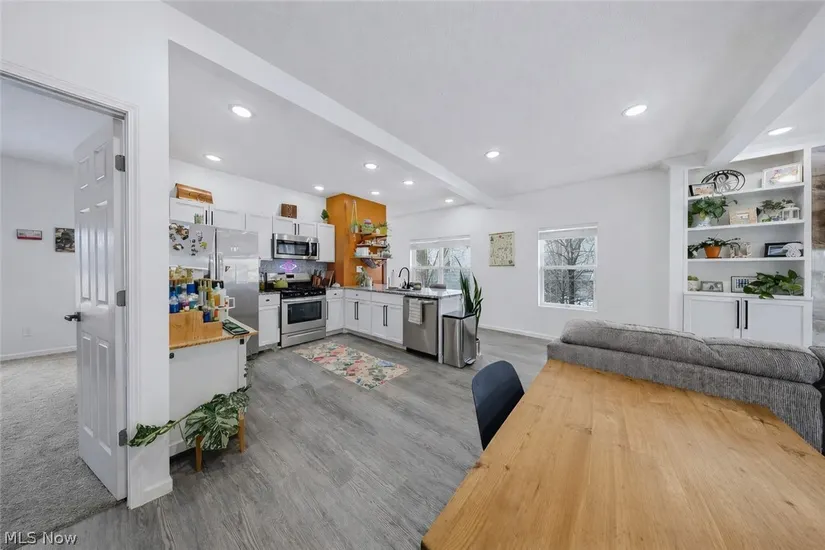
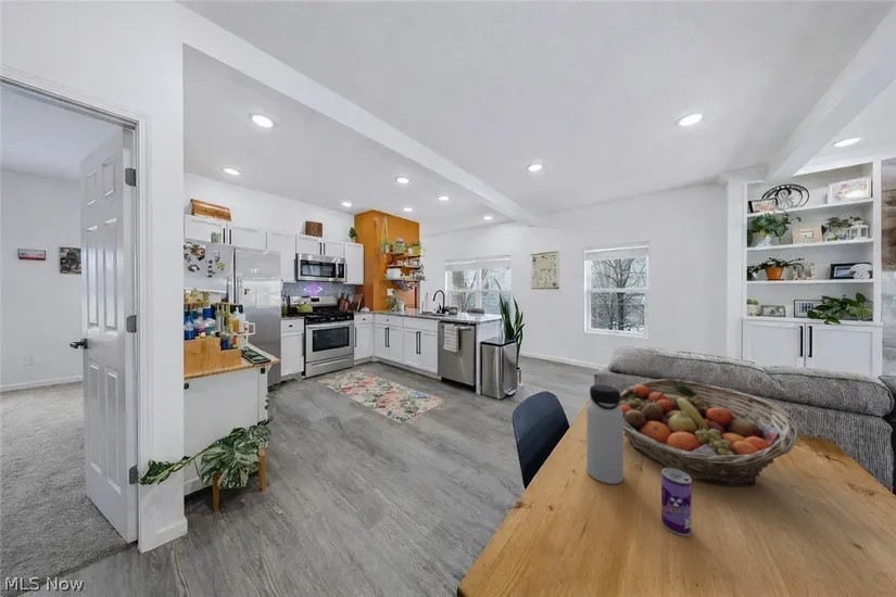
+ water bottle [585,384,624,485]
+ fruit basket [618,378,799,487]
+ beverage can [660,468,693,537]
